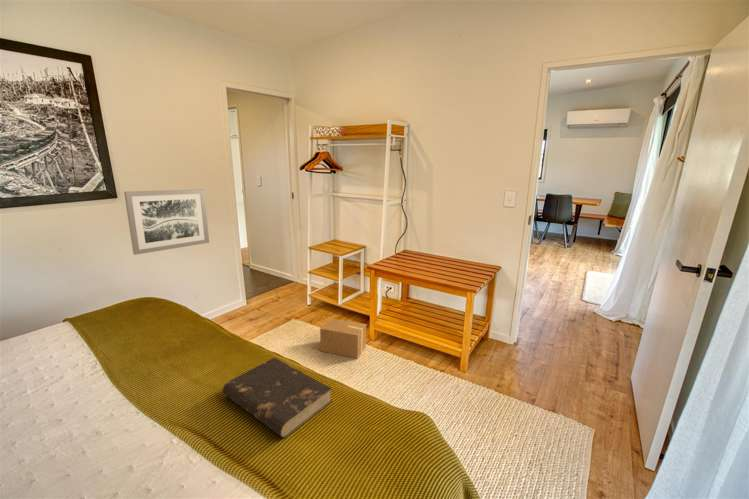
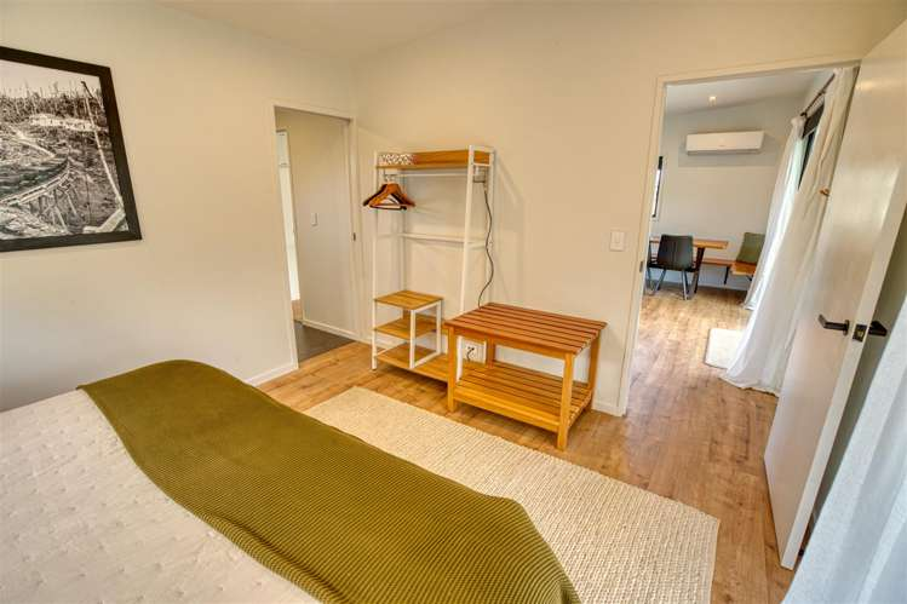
- book [222,356,333,438]
- wall art [123,188,210,256]
- cardboard box [319,317,367,360]
